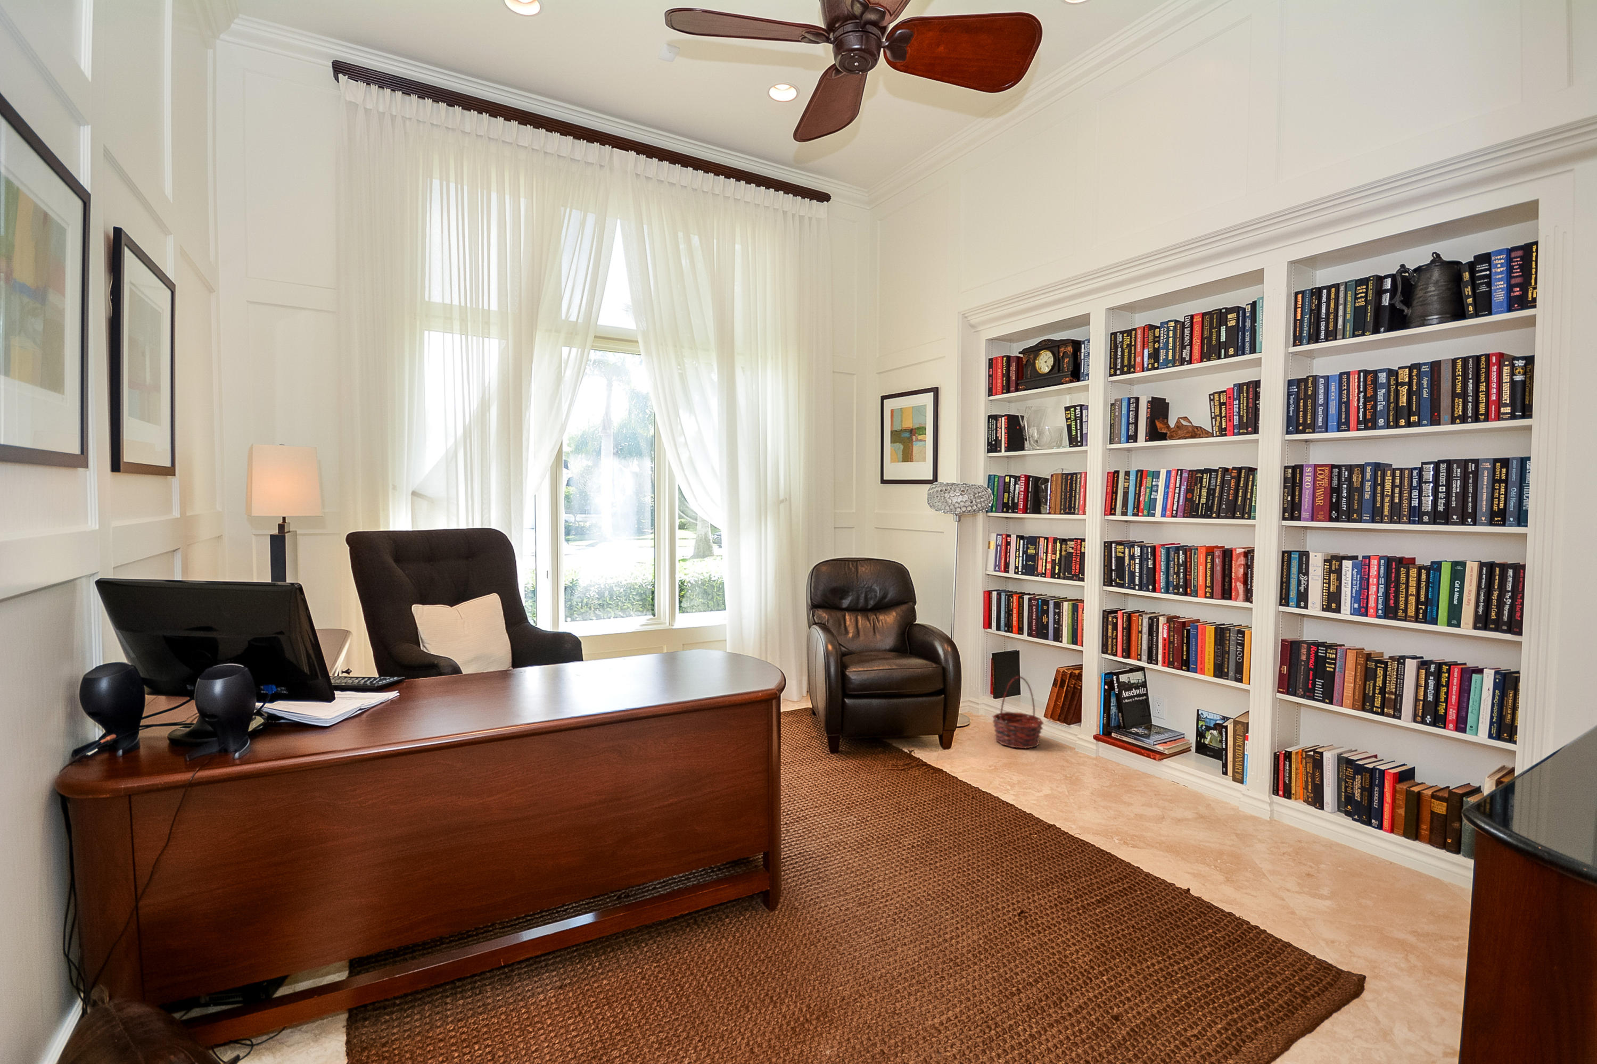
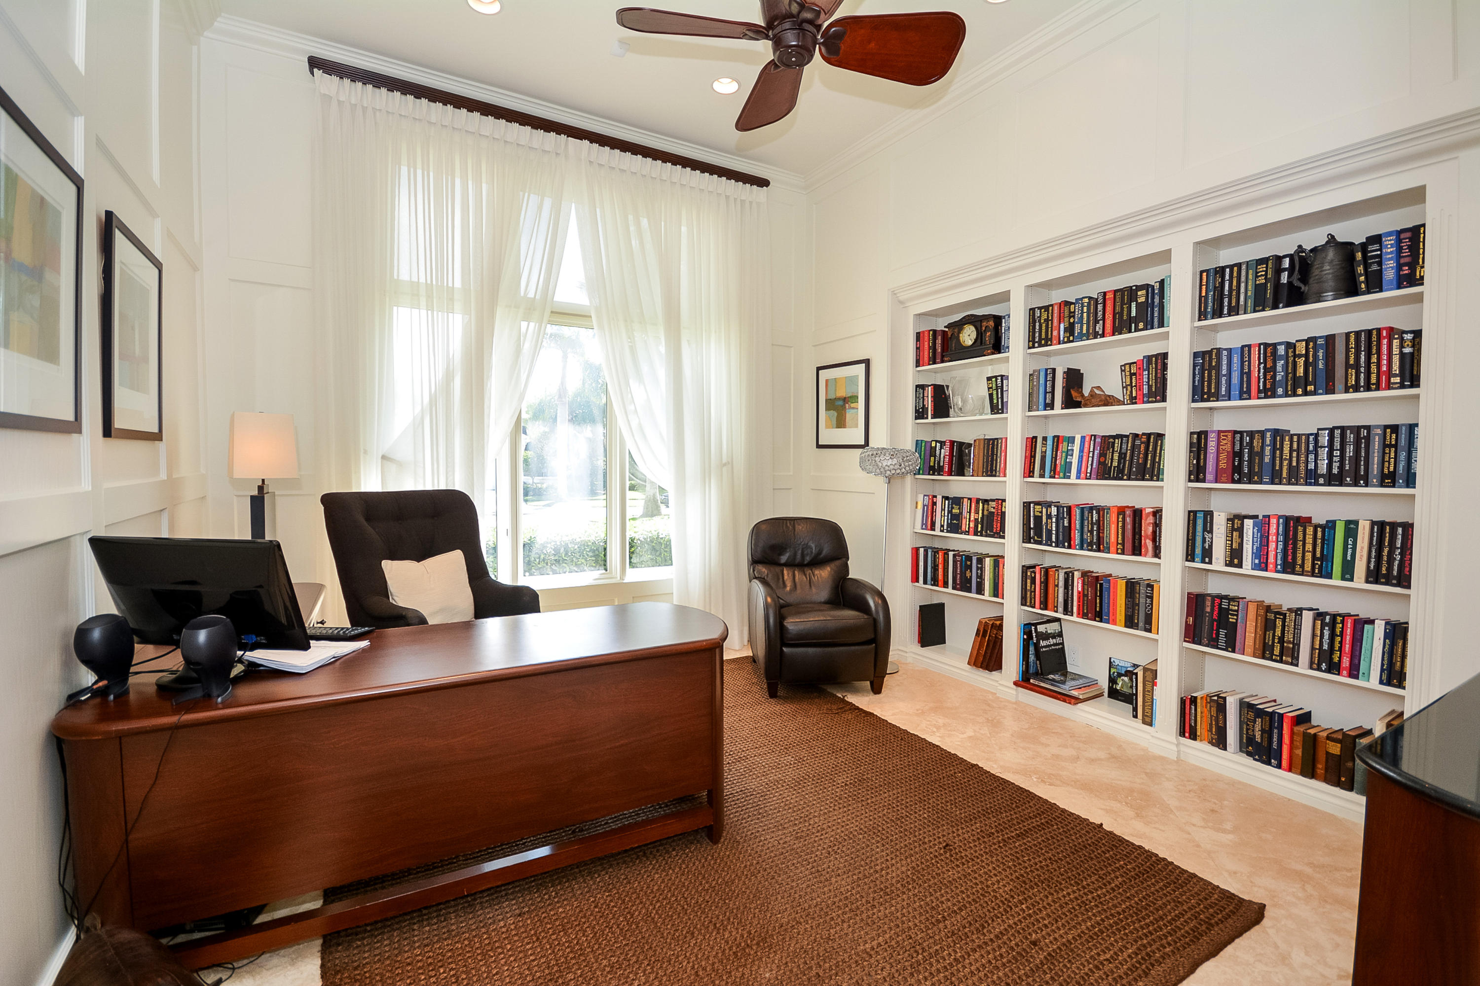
- basket [992,676,1044,749]
